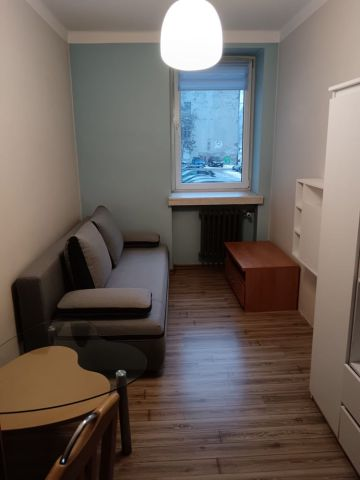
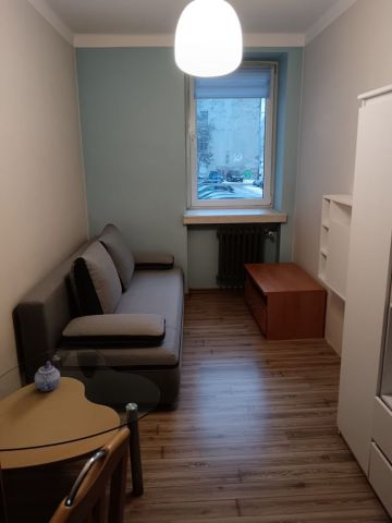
+ teapot [34,361,61,392]
